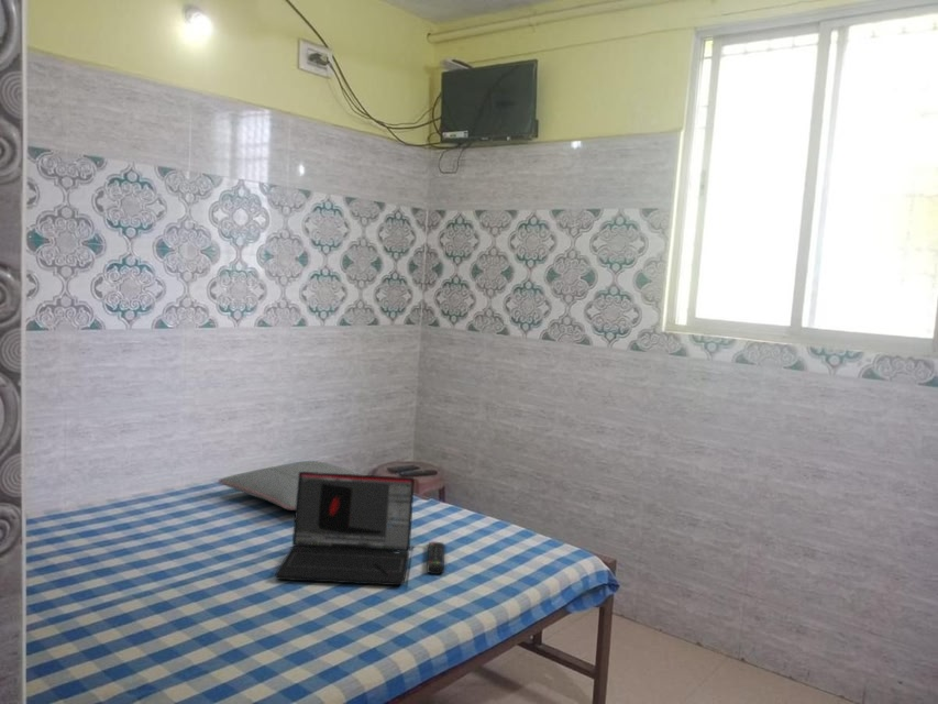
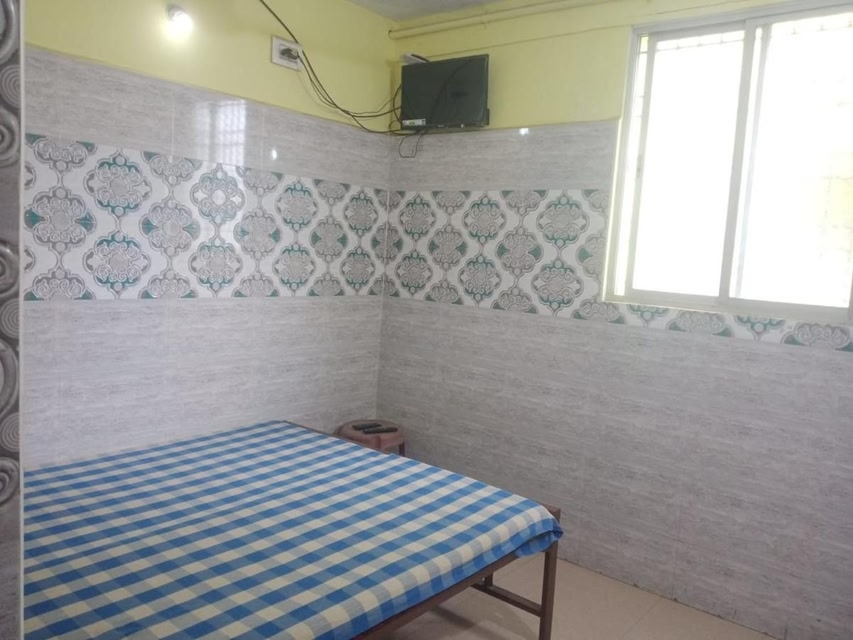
- laptop [274,472,416,586]
- remote control [426,541,445,575]
- pillow [218,460,363,512]
